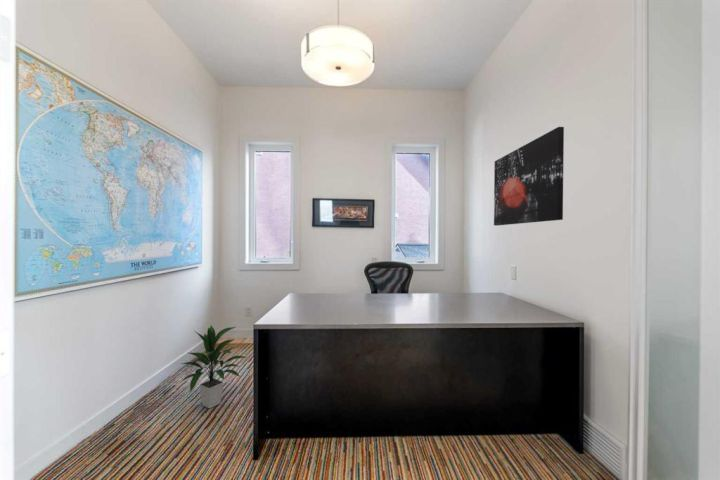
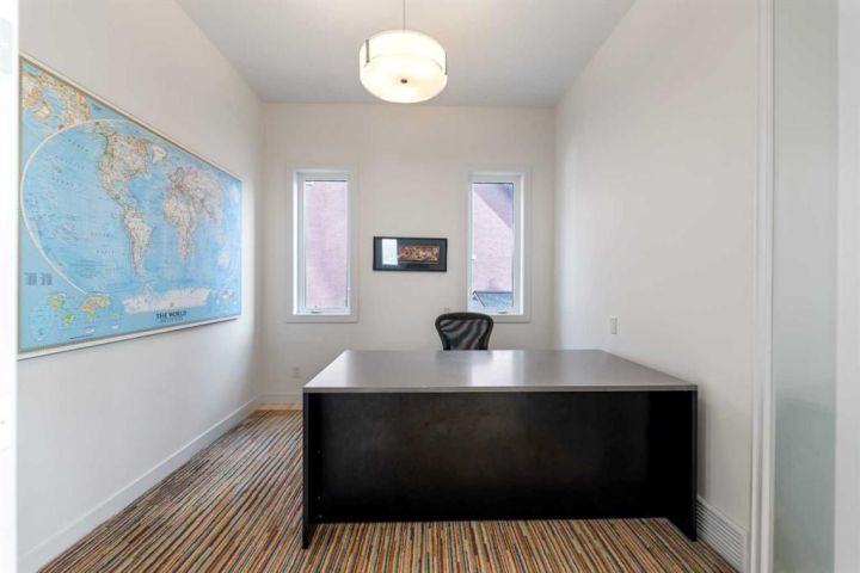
- wall art [493,126,565,227]
- indoor plant [180,324,248,409]
